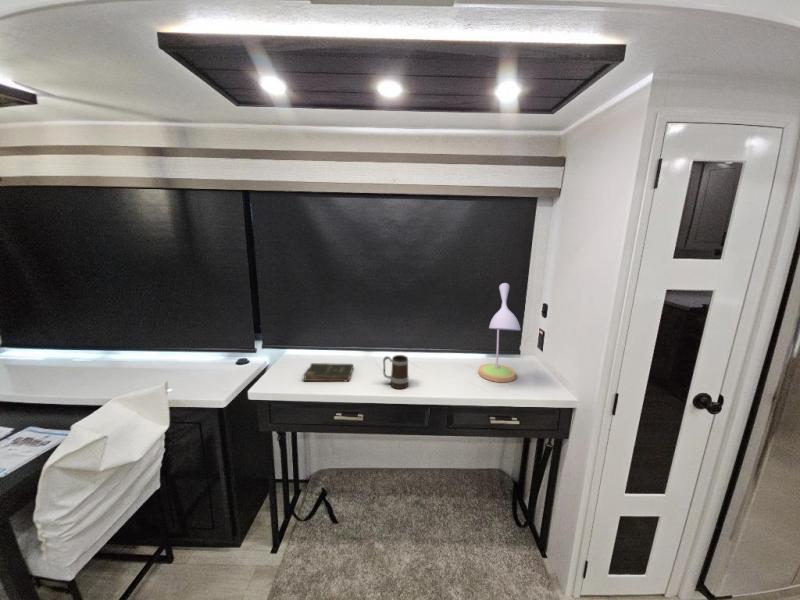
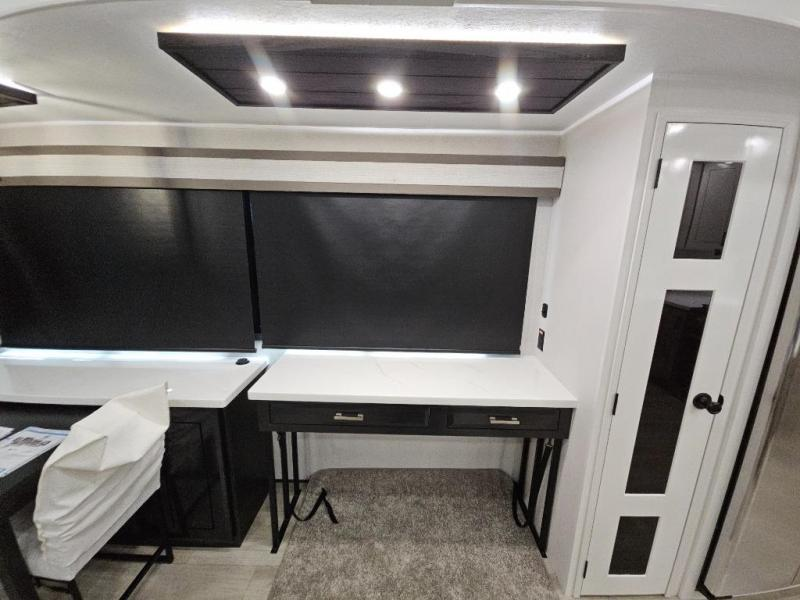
- mug [382,354,410,390]
- bible [302,362,354,382]
- desk lamp [477,282,521,383]
